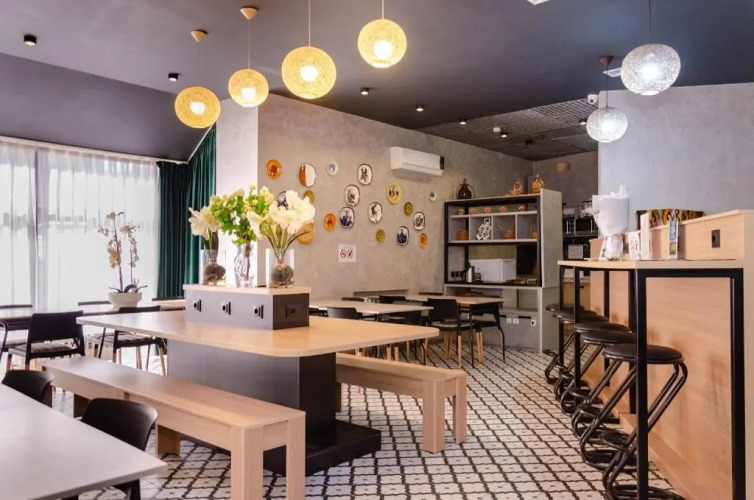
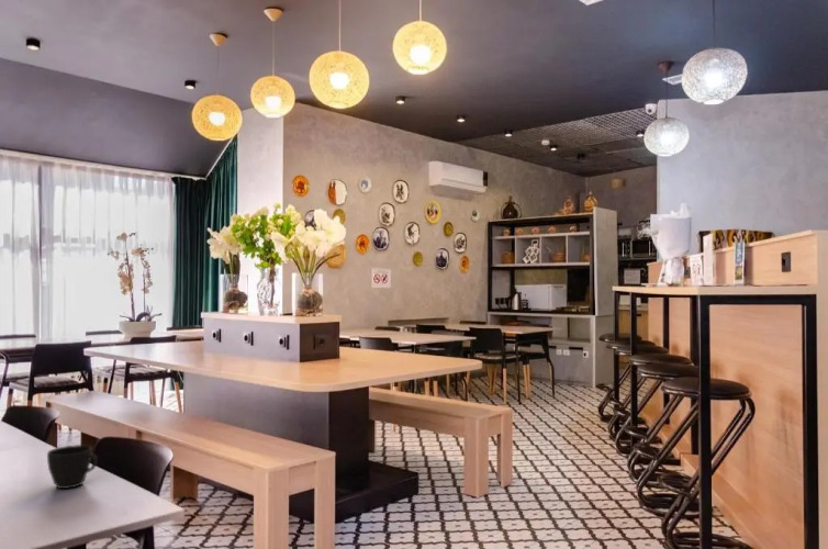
+ cup [46,444,99,490]
